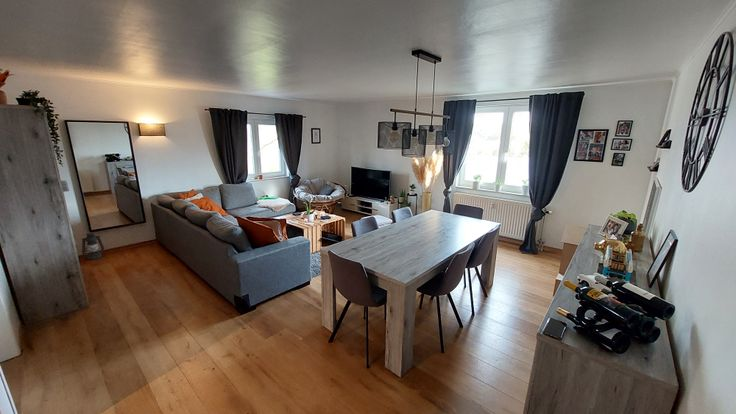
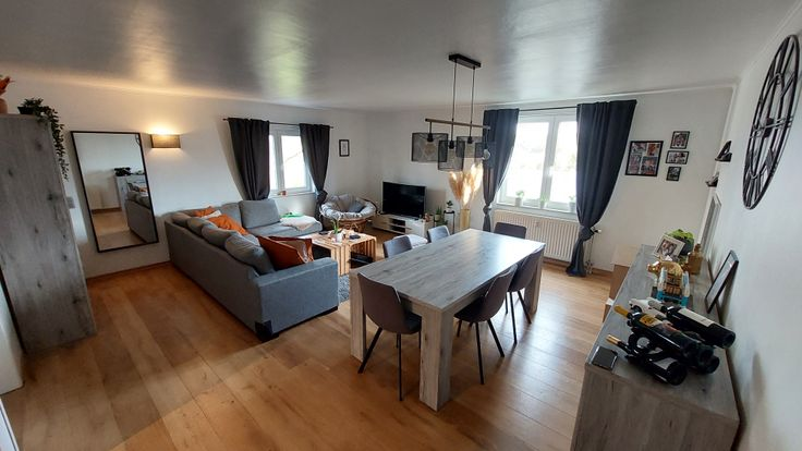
- lantern [81,232,105,260]
